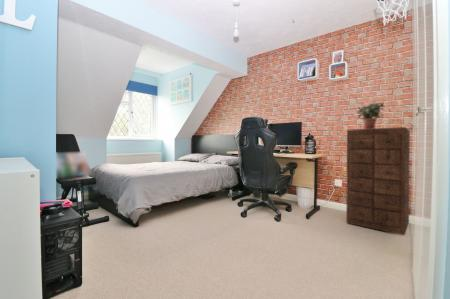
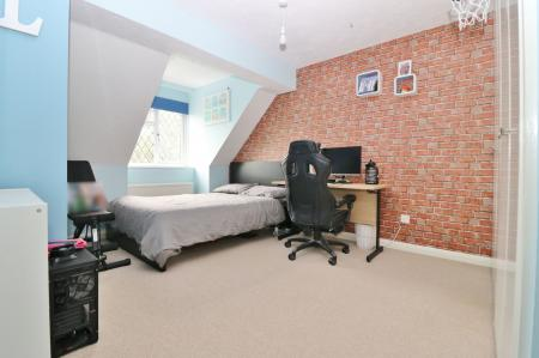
- dresser [345,126,411,236]
- potted plant [356,101,386,129]
